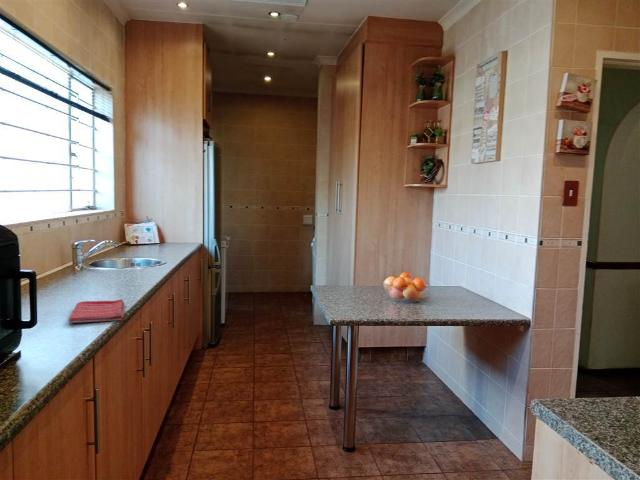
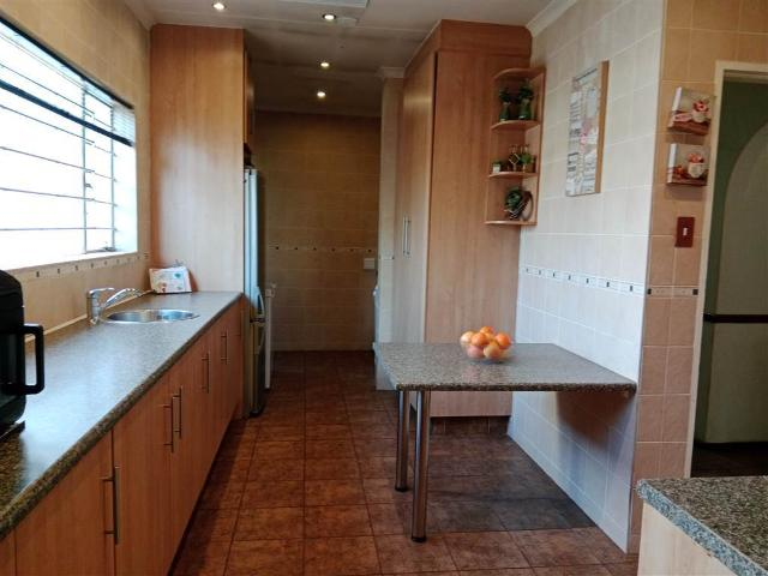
- dish towel [67,298,126,324]
